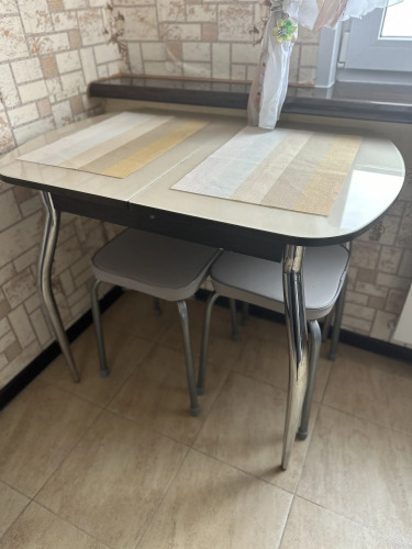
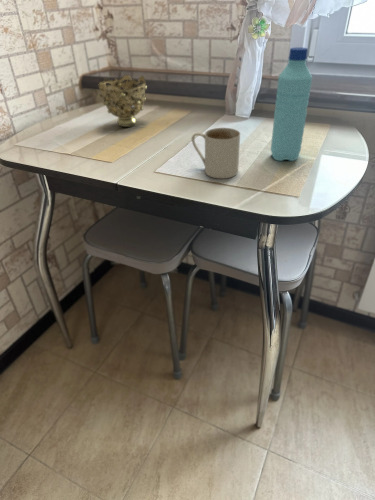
+ decorative bowl [97,74,148,128]
+ mug [191,127,241,179]
+ water bottle [270,46,313,162]
